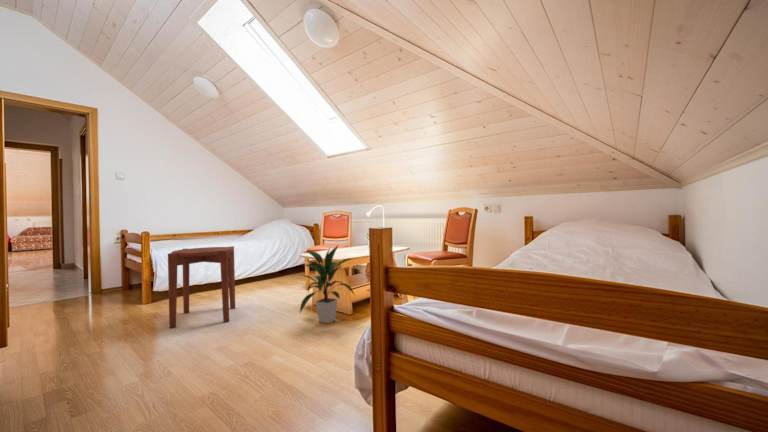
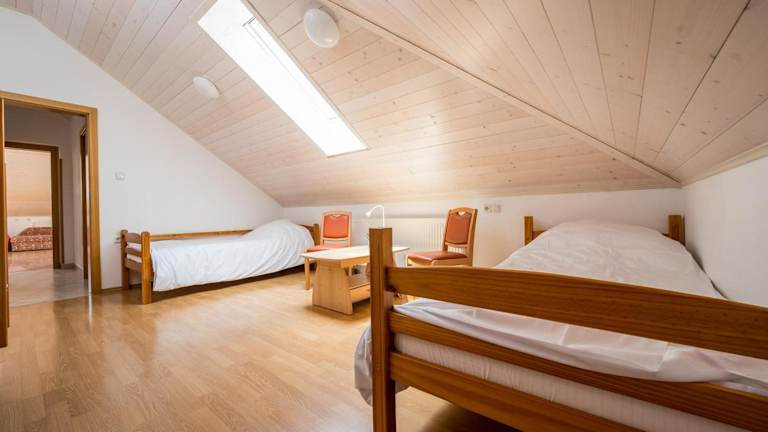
- side table [167,245,236,329]
- indoor plant [298,243,357,324]
